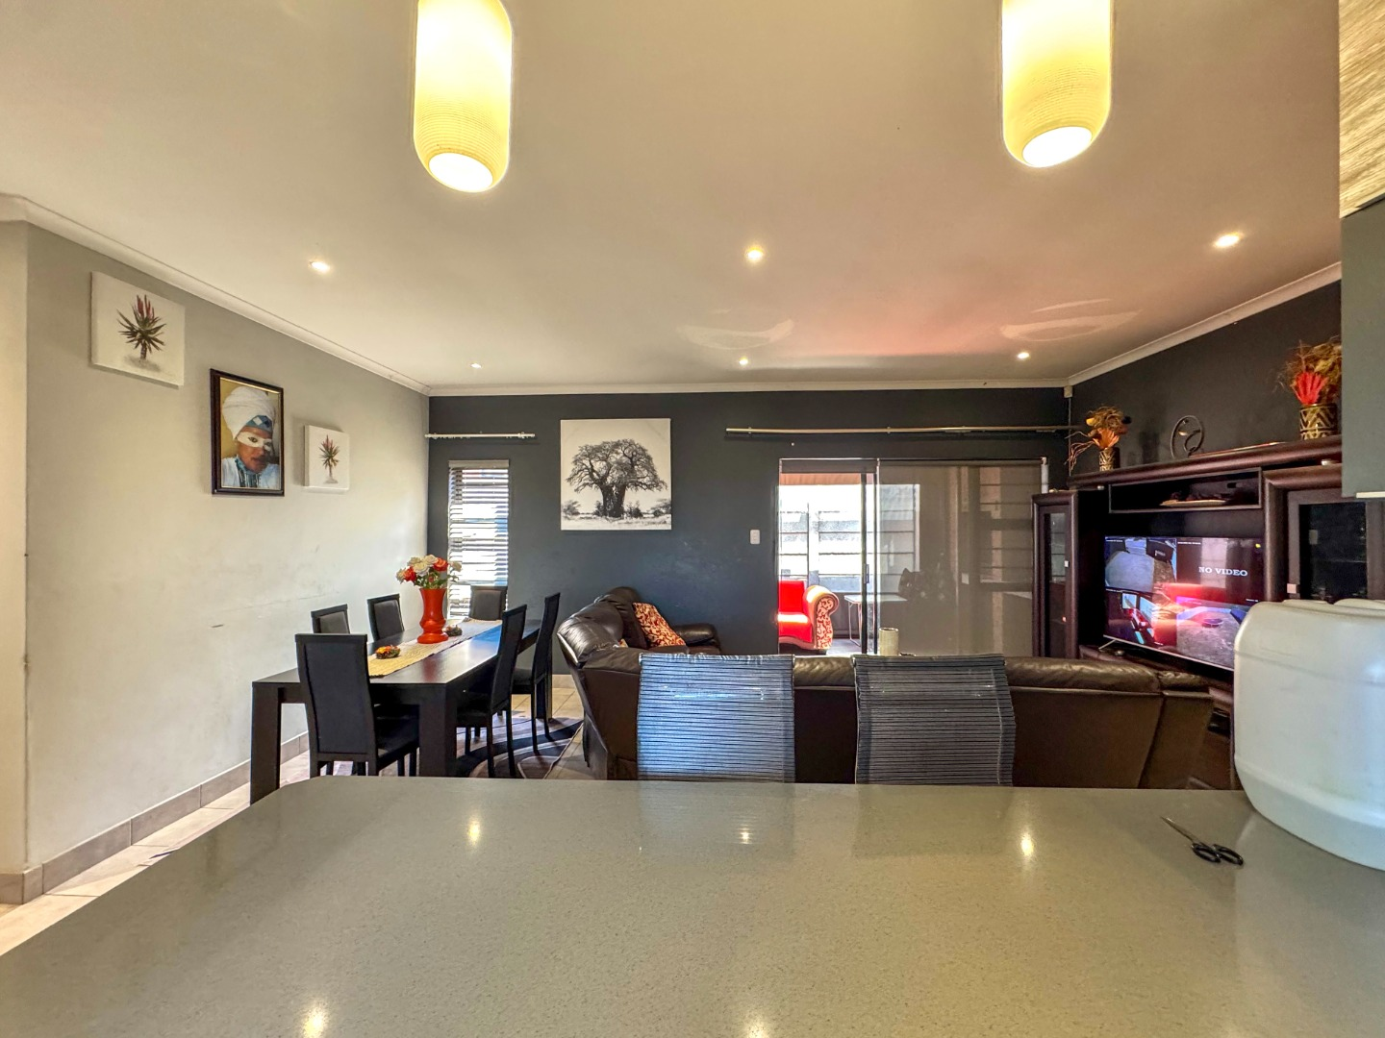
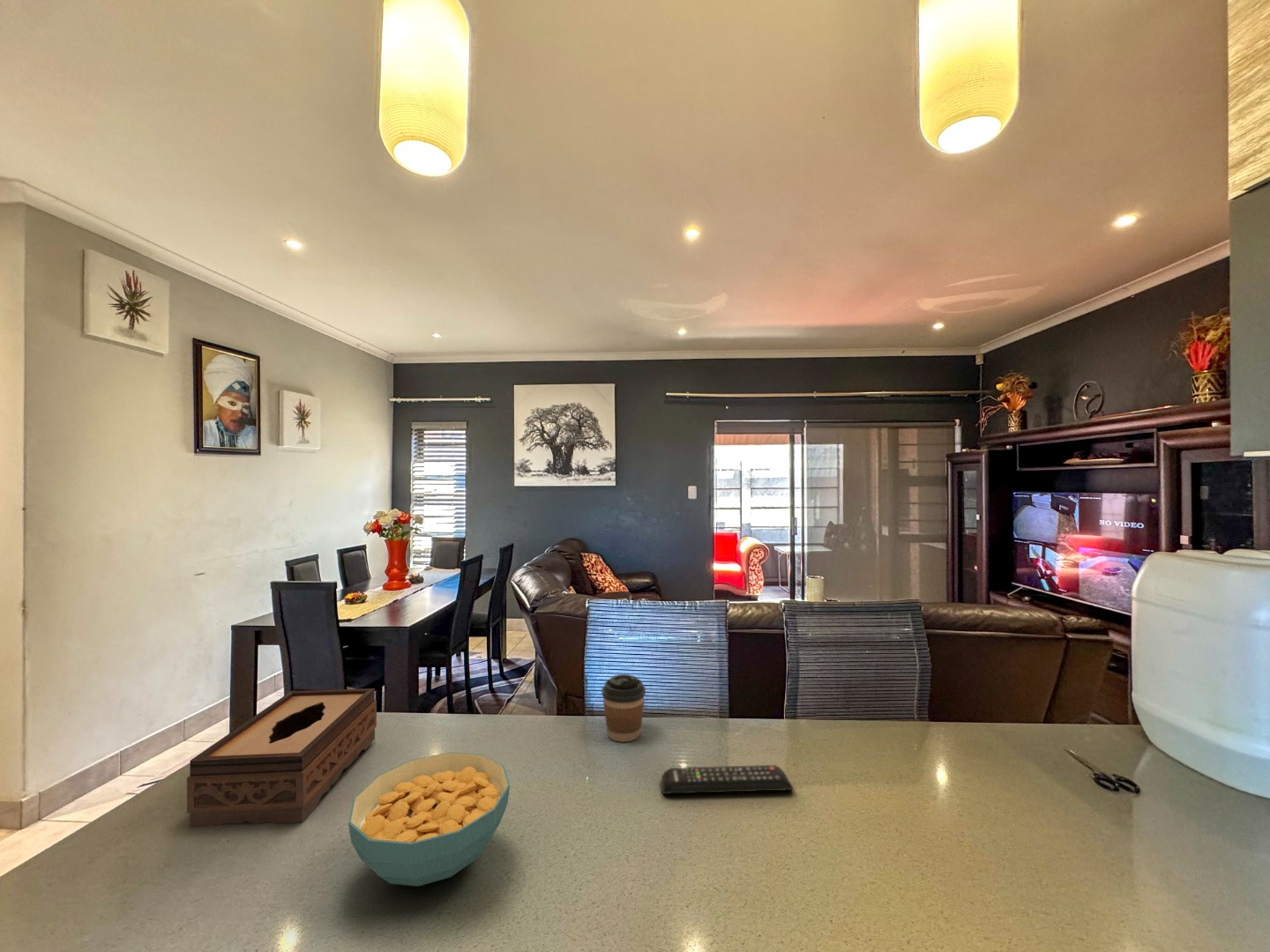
+ cereal bowl [347,751,511,888]
+ tissue box [186,688,377,827]
+ coffee cup [601,673,646,743]
+ remote control [660,764,795,795]
